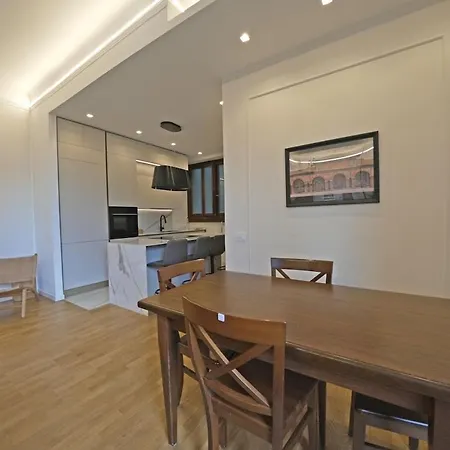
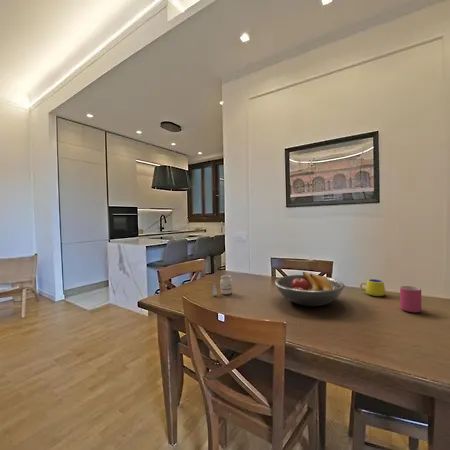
+ mug [399,285,422,313]
+ mug [359,278,386,297]
+ candle [211,274,234,297]
+ fruit bowl [273,271,346,307]
